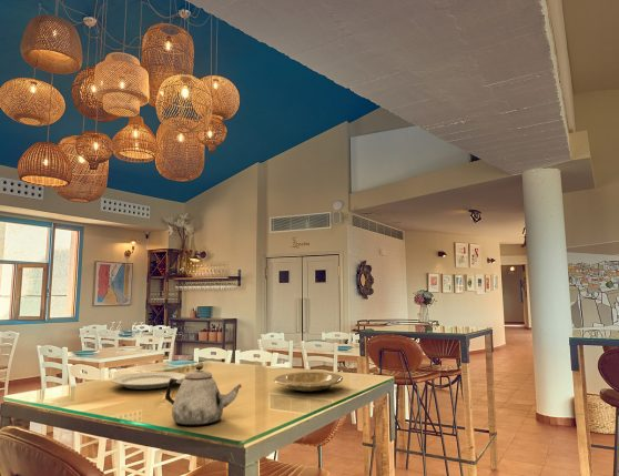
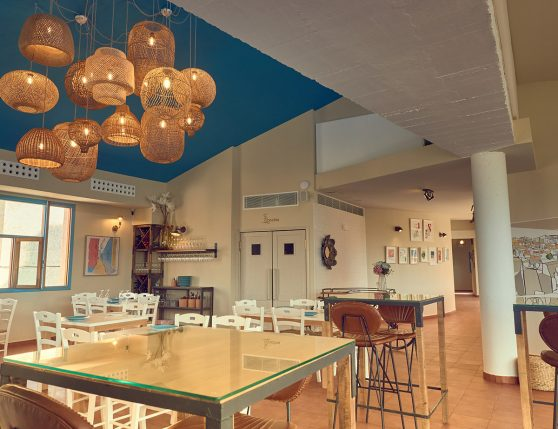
- chinaware [110,371,186,391]
- plate [273,371,344,393]
- teapot [164,365,243,426]
